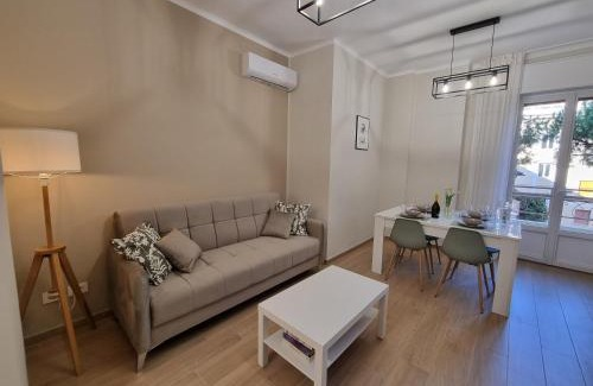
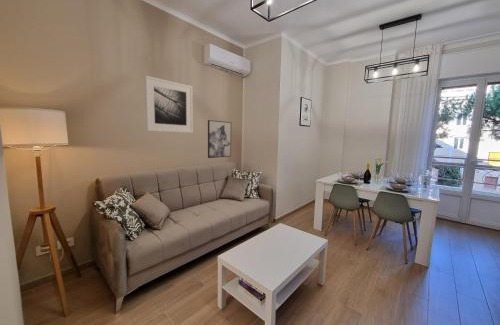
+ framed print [144,75,194,134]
+ wall art [207,119,232,159]
